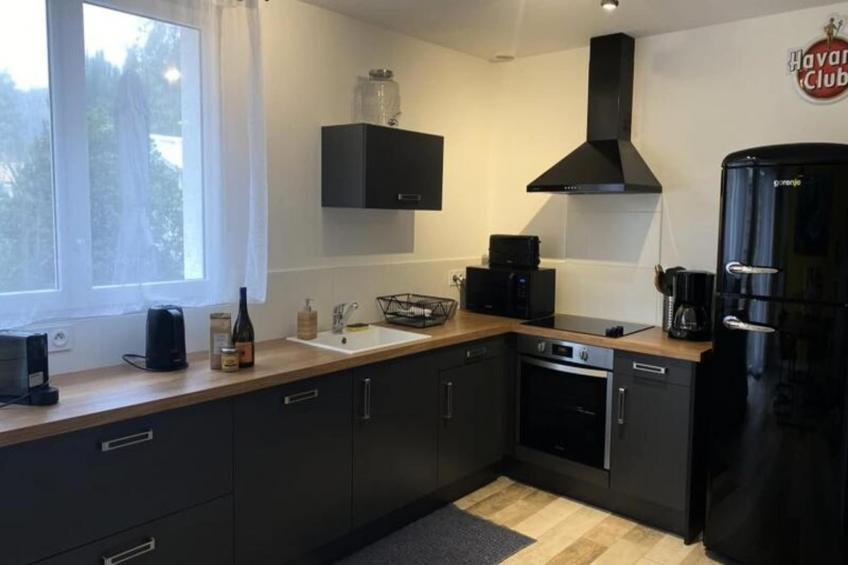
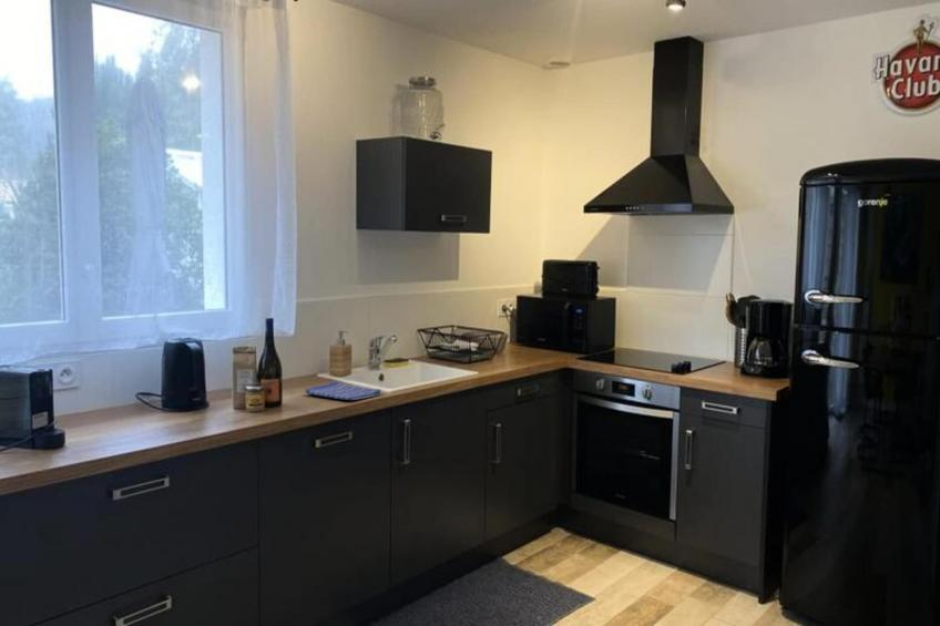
+ dish towel [305,380,382,401]
